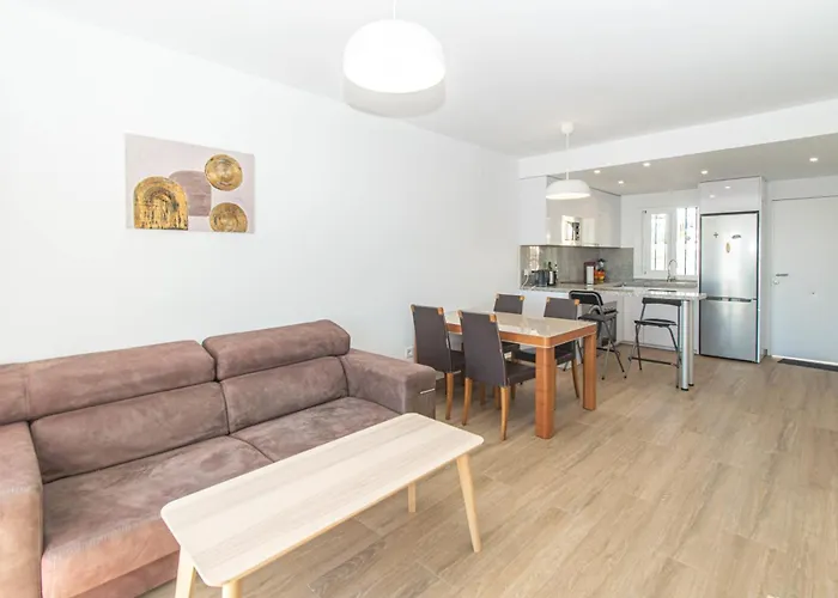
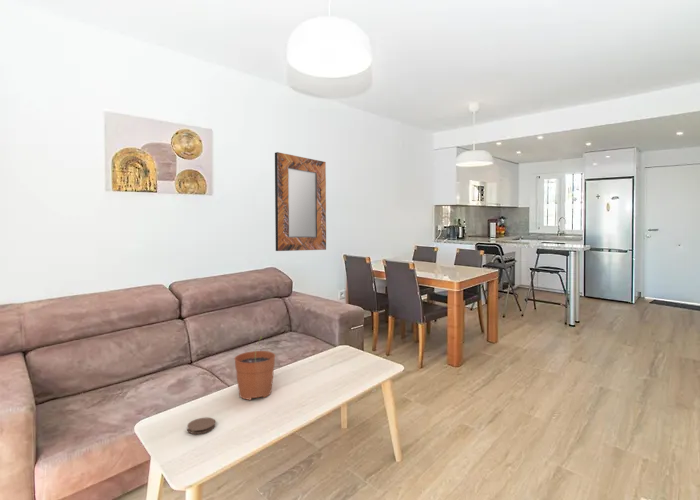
+ plant pot [233,335,276,401]
+ coaster [186,417,216,435]
+ home mirror [274,151,327,252]
